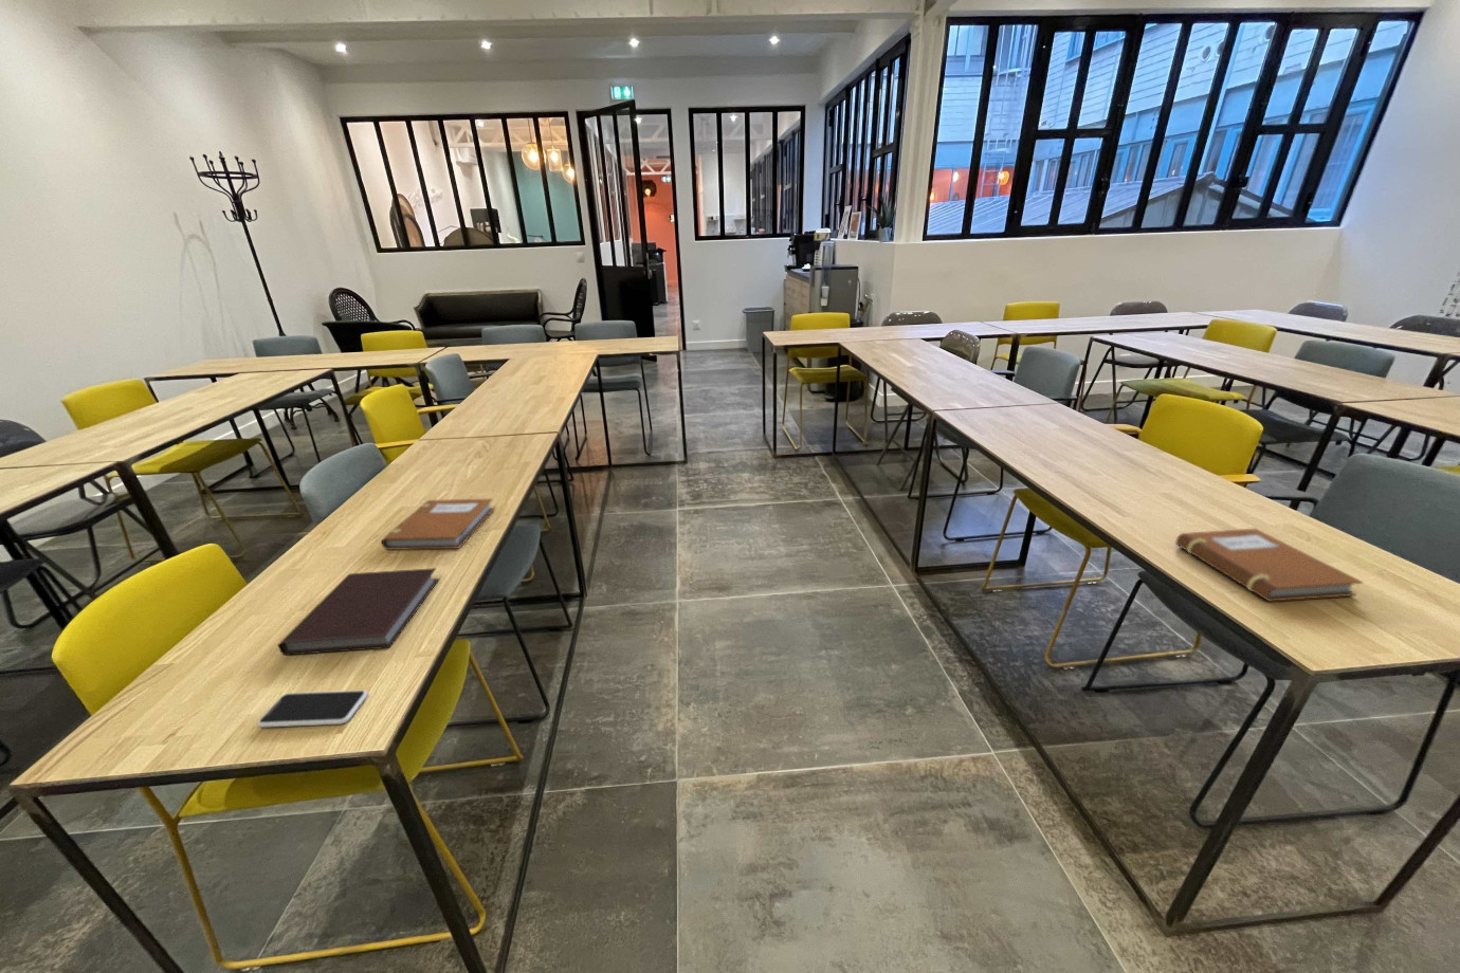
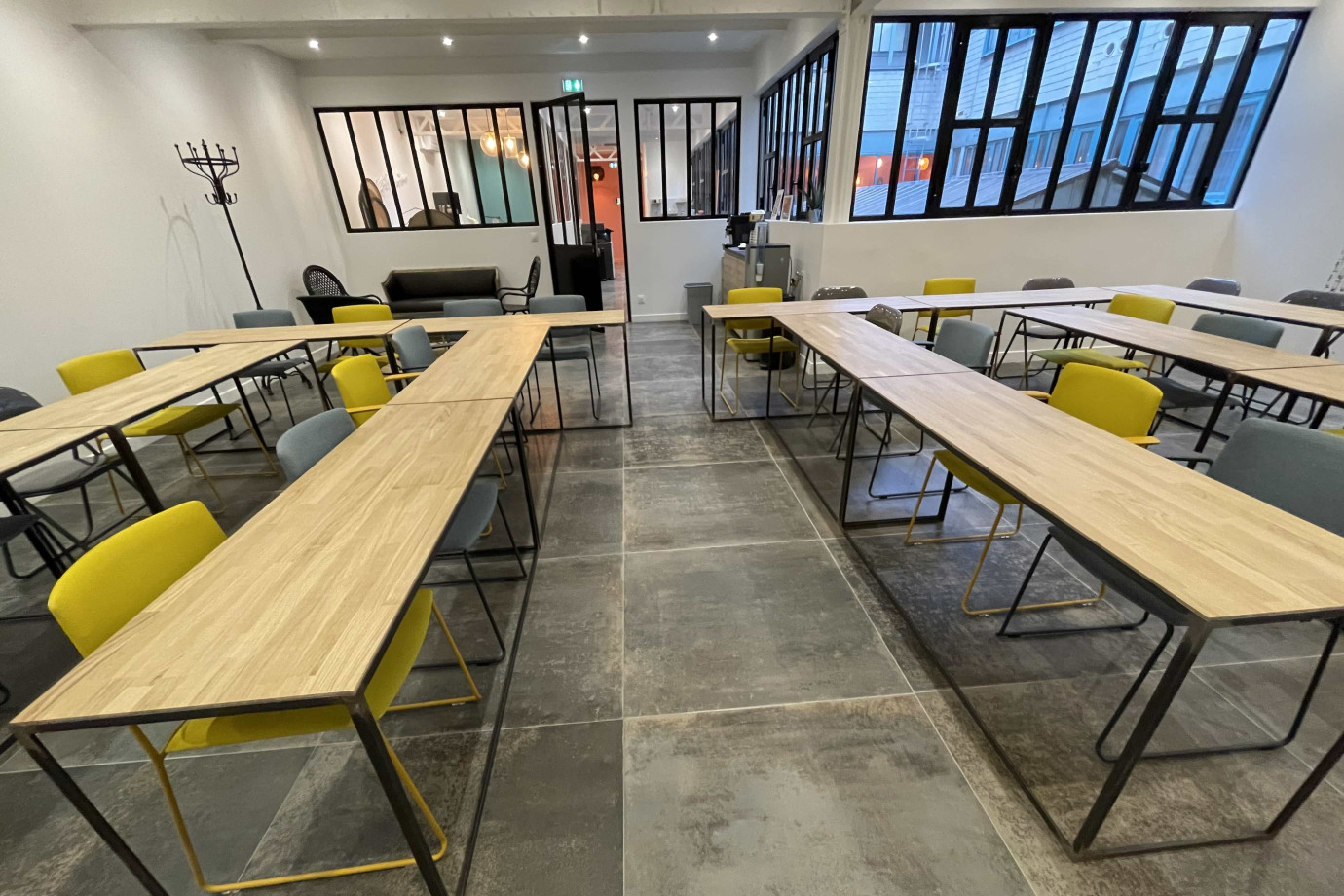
- notebook [277,567,440,656]
- notebook [380,497,495,551]
- notebook [1174,528,1363,603]
- smartphone [256,690,369,729]
